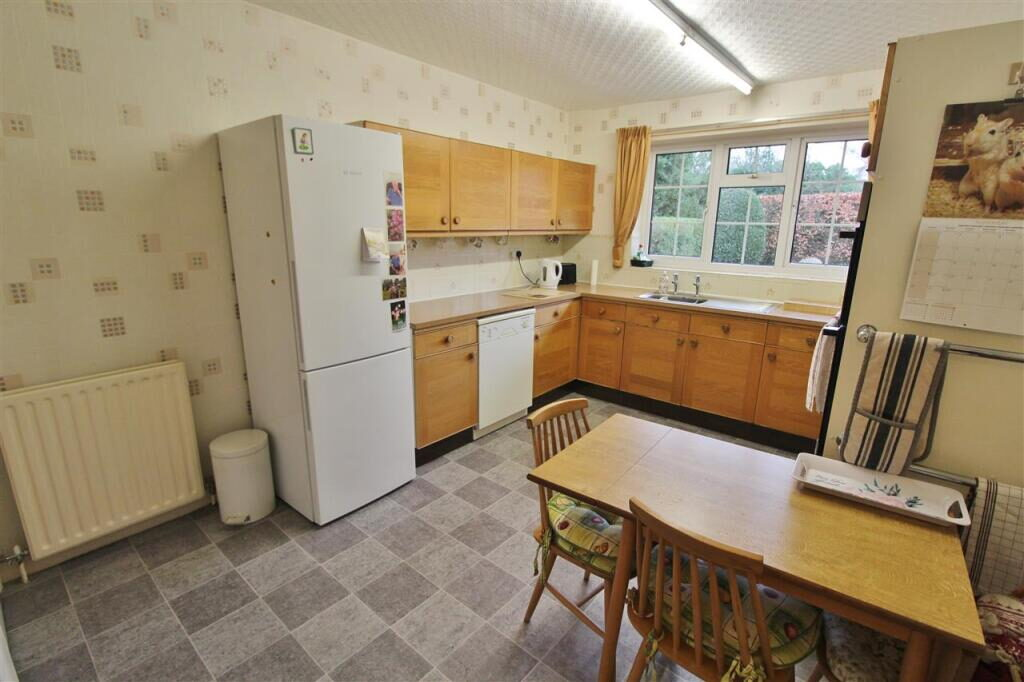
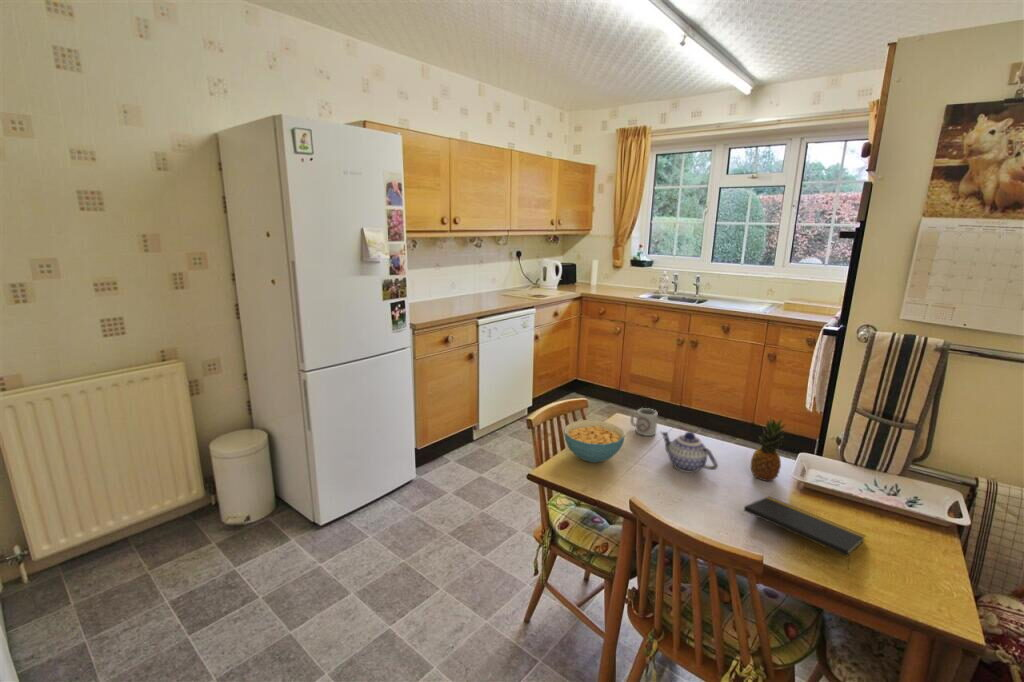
+ cup [630,407,659,437]
+ fruit [750,417,788,482]
+ cereal bowl [564,419,626,464]
+ notepad [743,495,867,571]
+ teapot [660,431,719,474]
